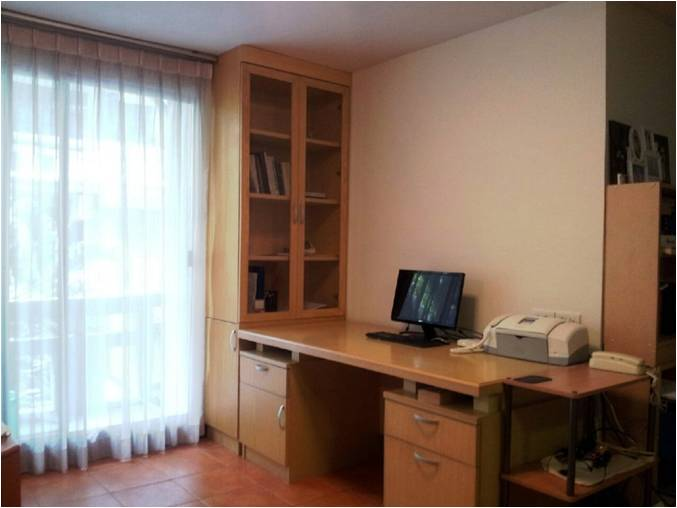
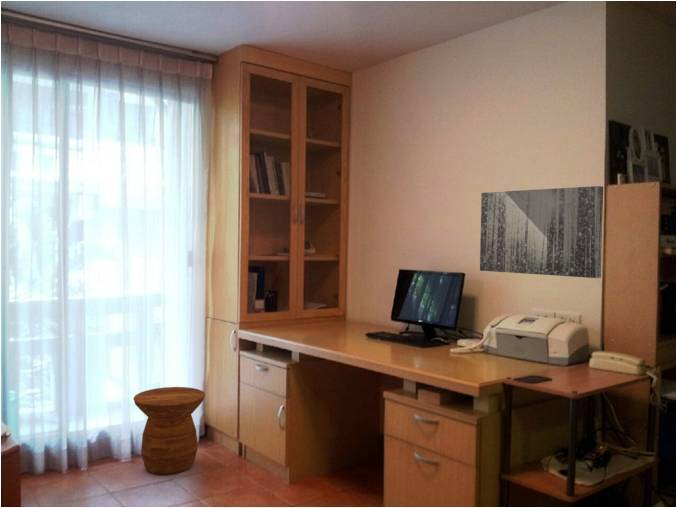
+ wall art [479,185,604,279]
+ side table [133,386,206,476]
